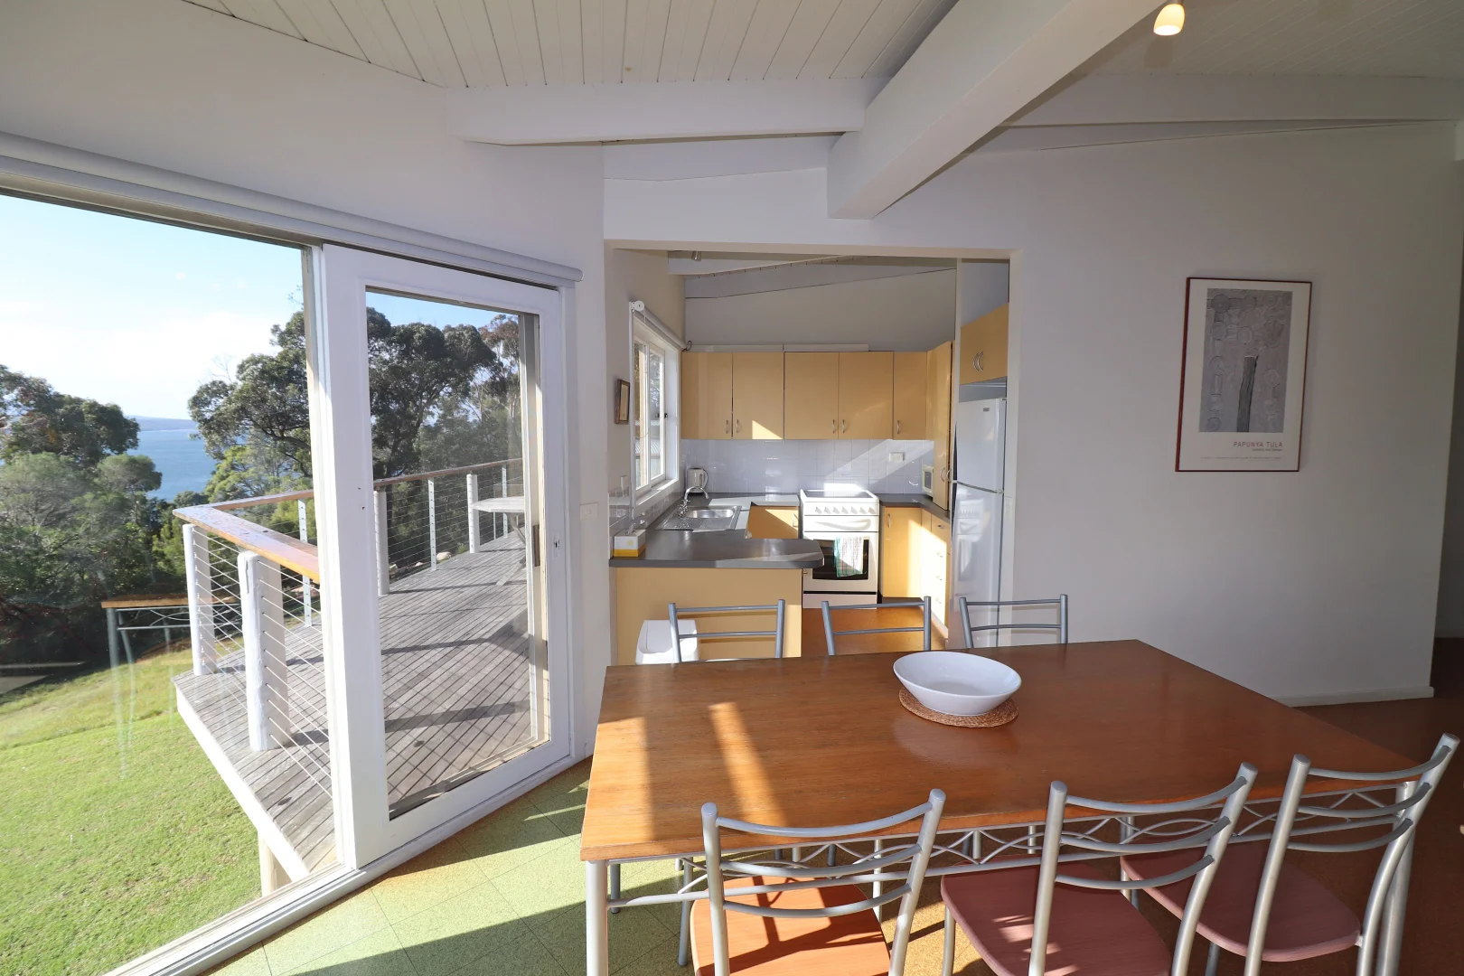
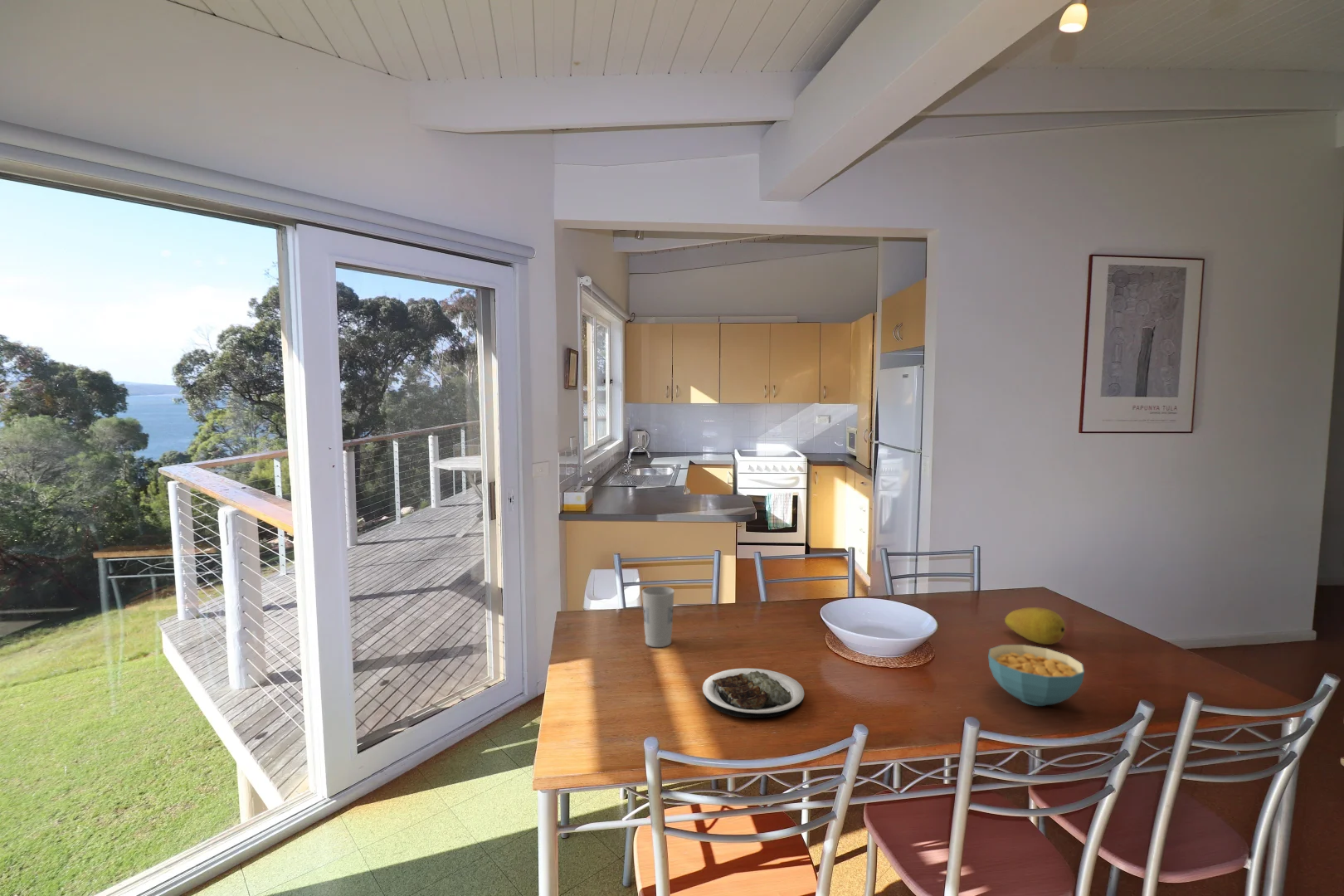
+ cup [641,586,675,648]
+ cereal bowl [987,644,1085,707]
+ fruit [1004,606,1066,645]
+ plate [702,667,805,718]
